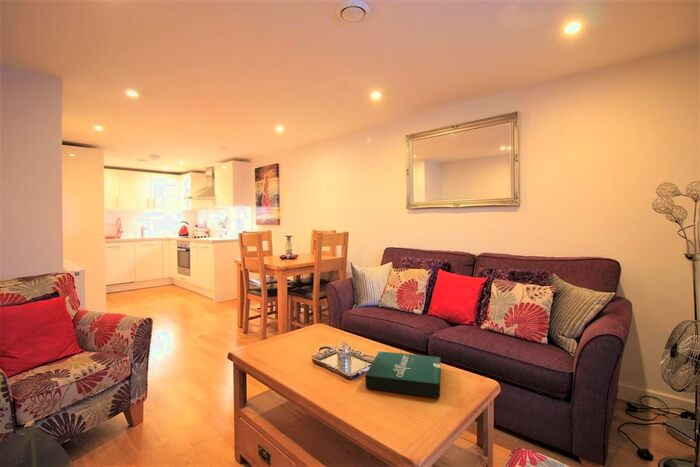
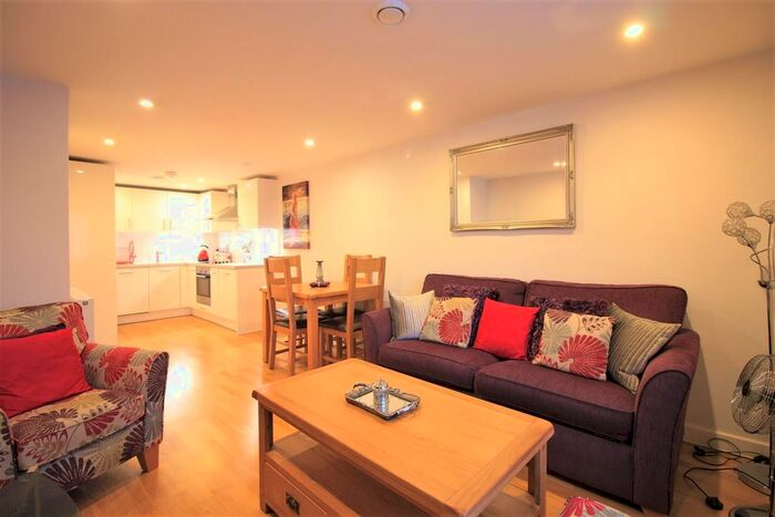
- pizza box [365,350,442,398]
